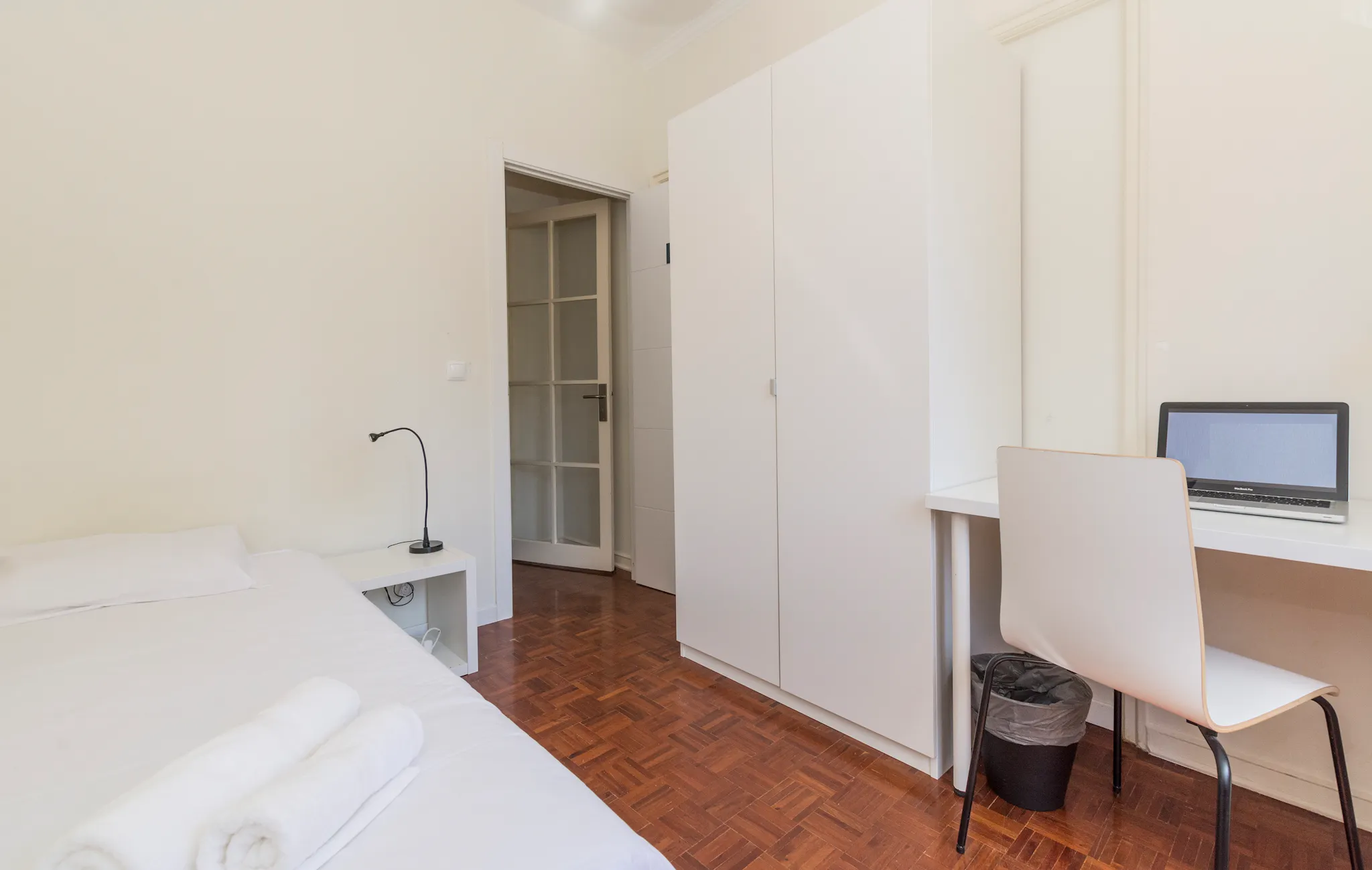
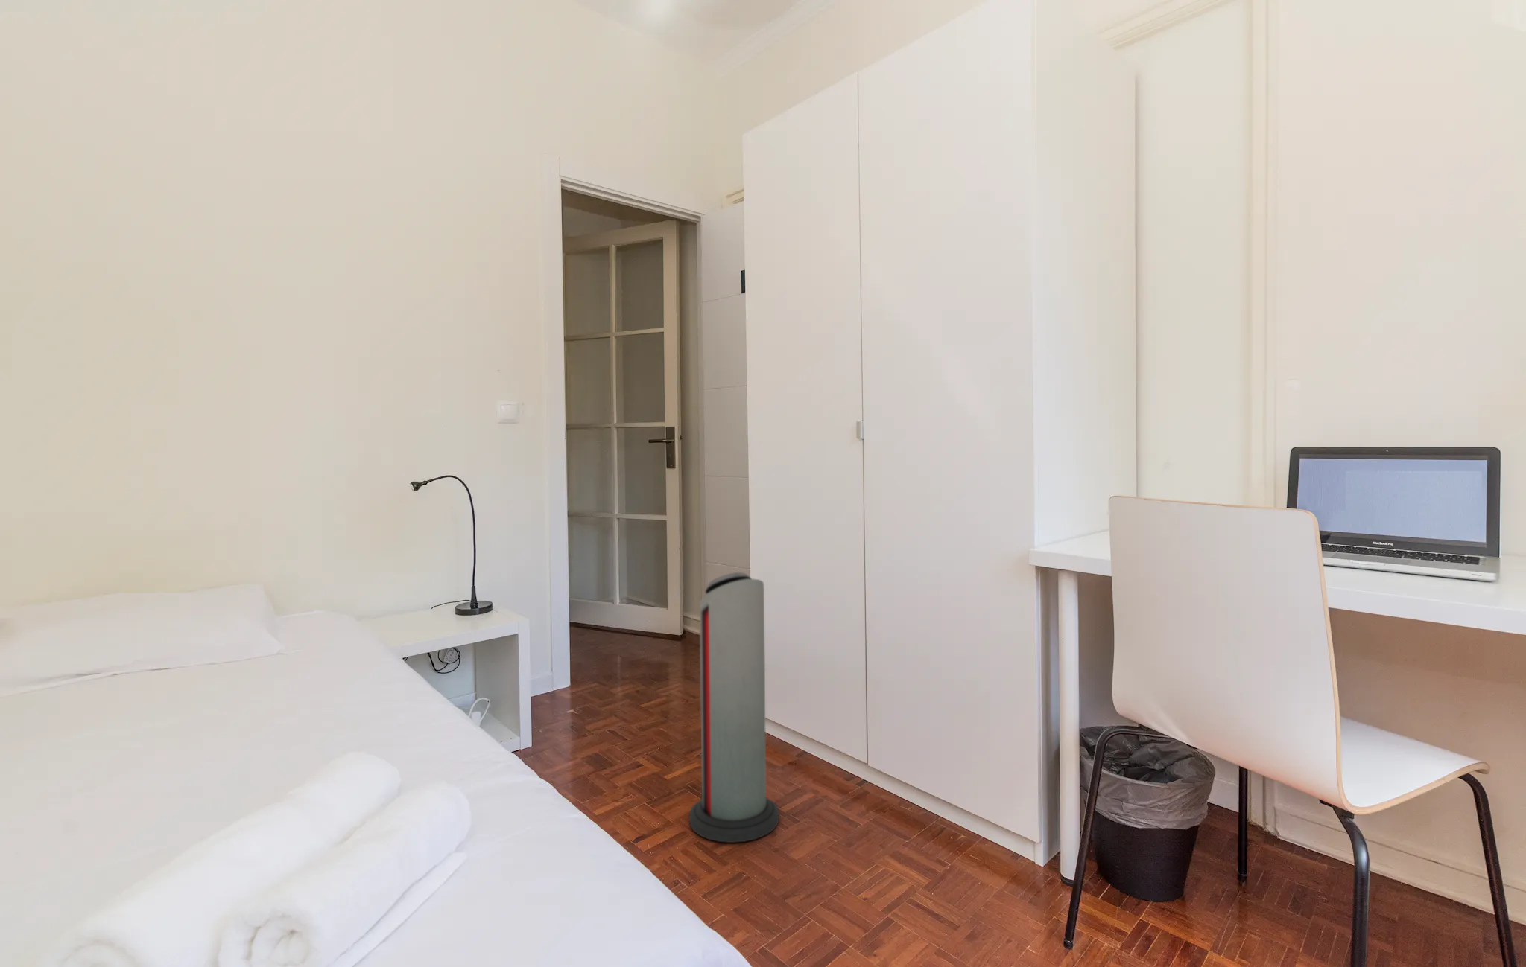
+ air purifier [688,571,780,844]
